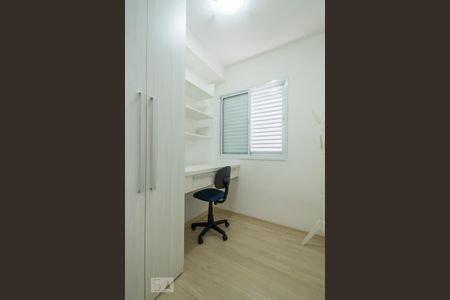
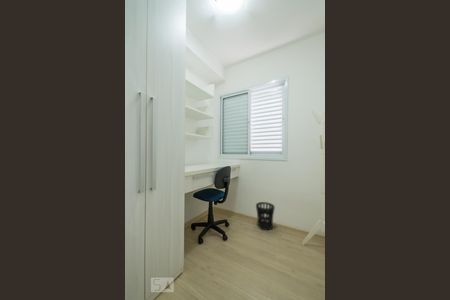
+ wastebasket [255,201,276,231]
